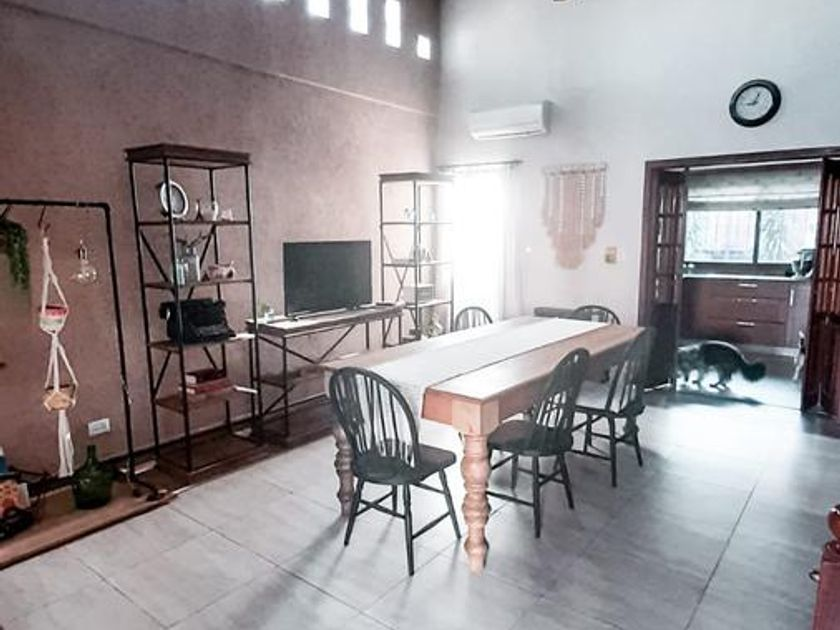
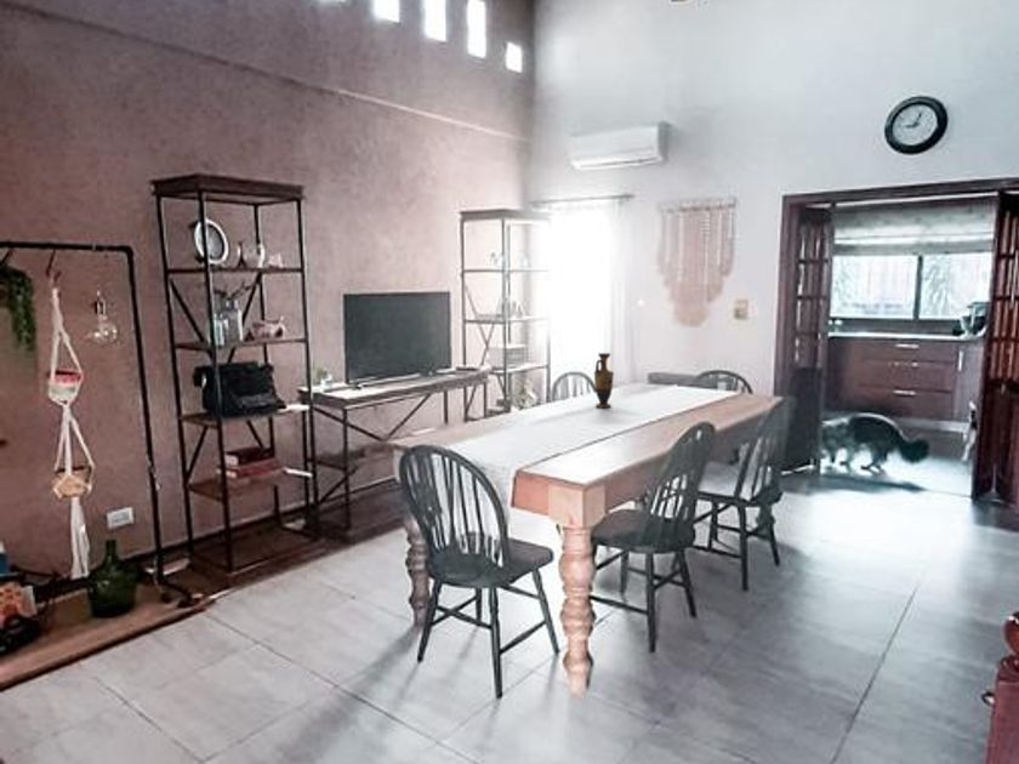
+ vase [593,352,615,409]
